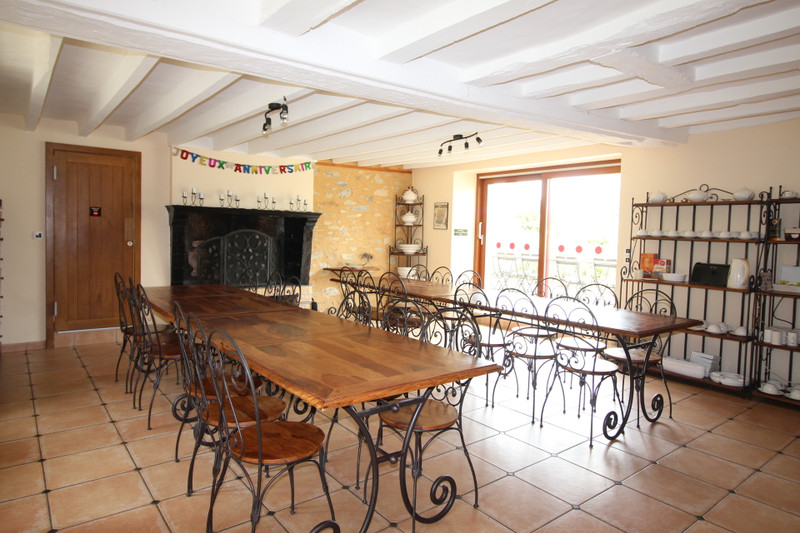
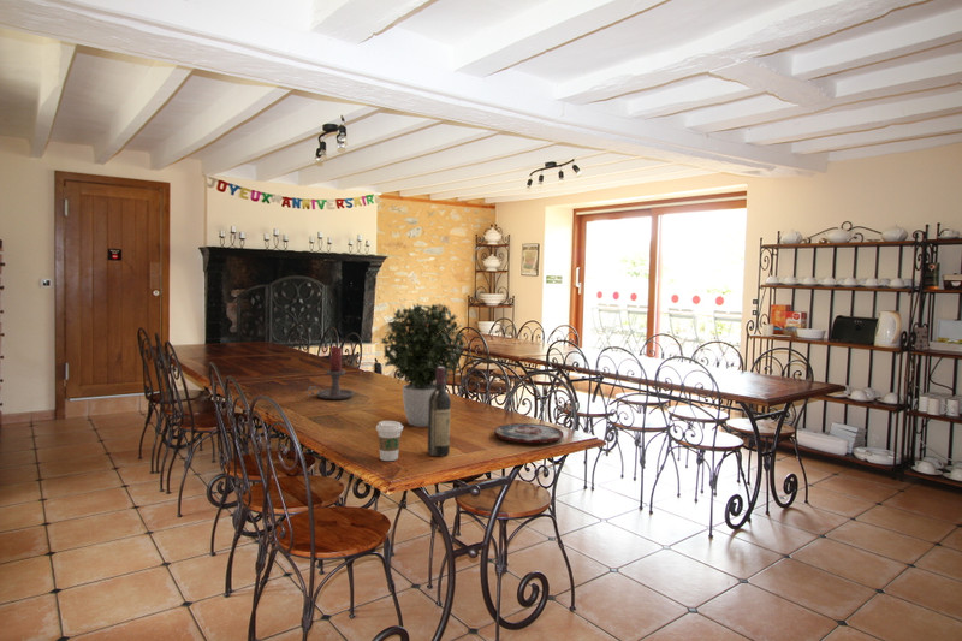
+ potted plant [380,302,468,428]
+ wine bottle [427,367,452,457]
+ candle holder [305,345,355,400]
+ coffee cup [375,420,404,462]
+ plate [493,422,564,444]
